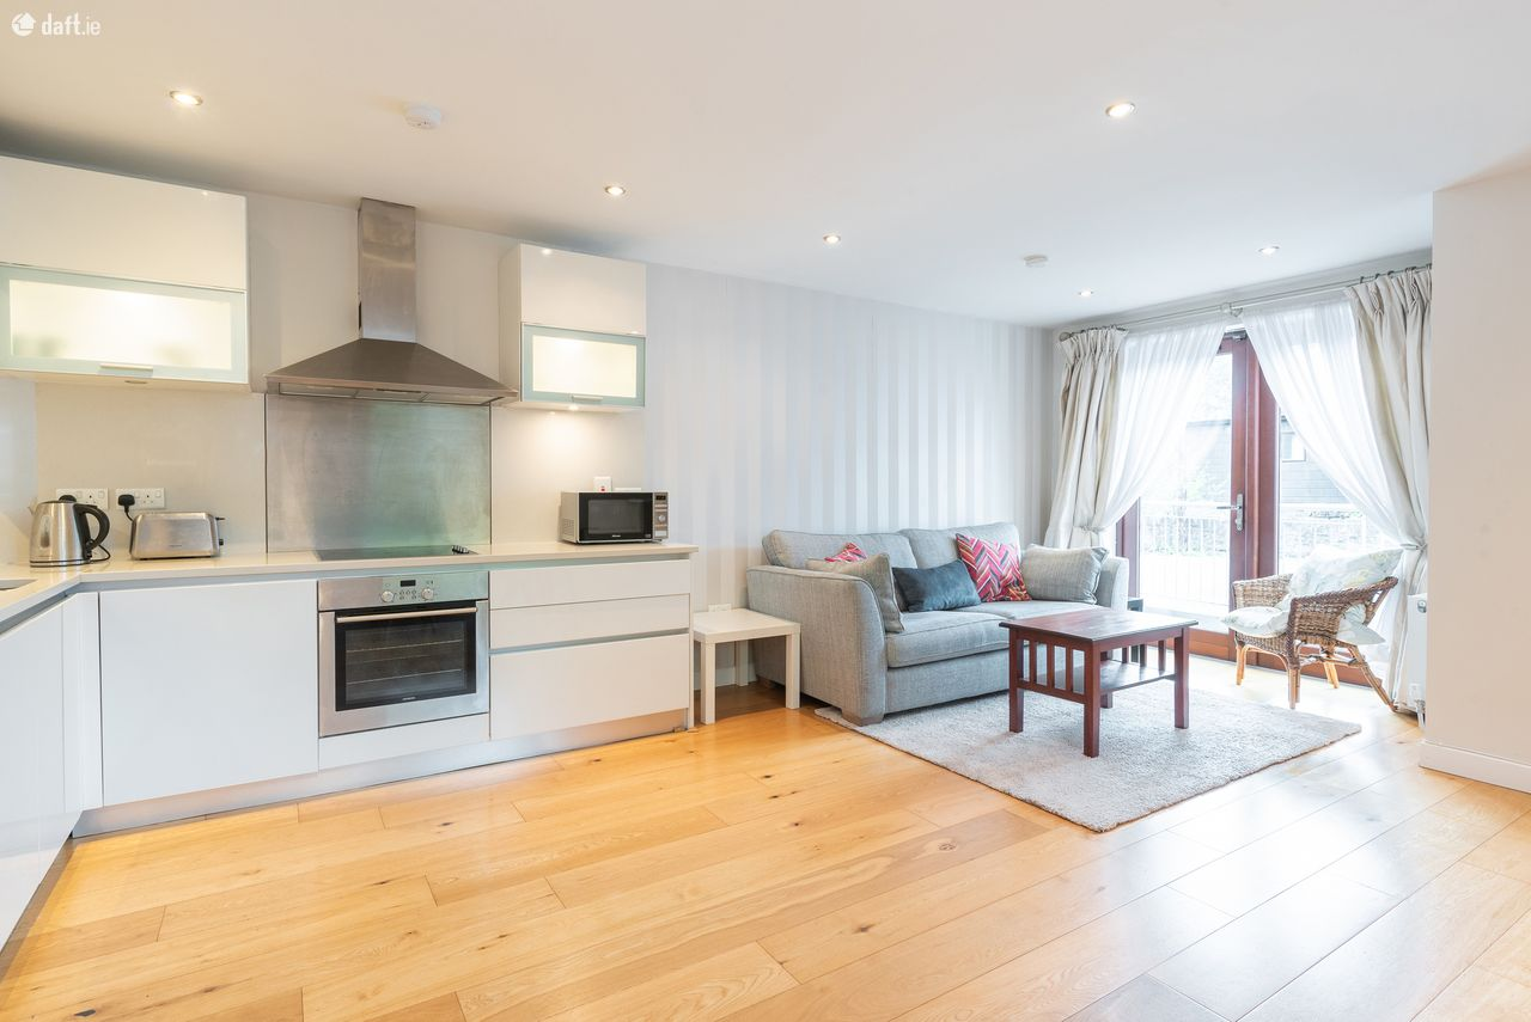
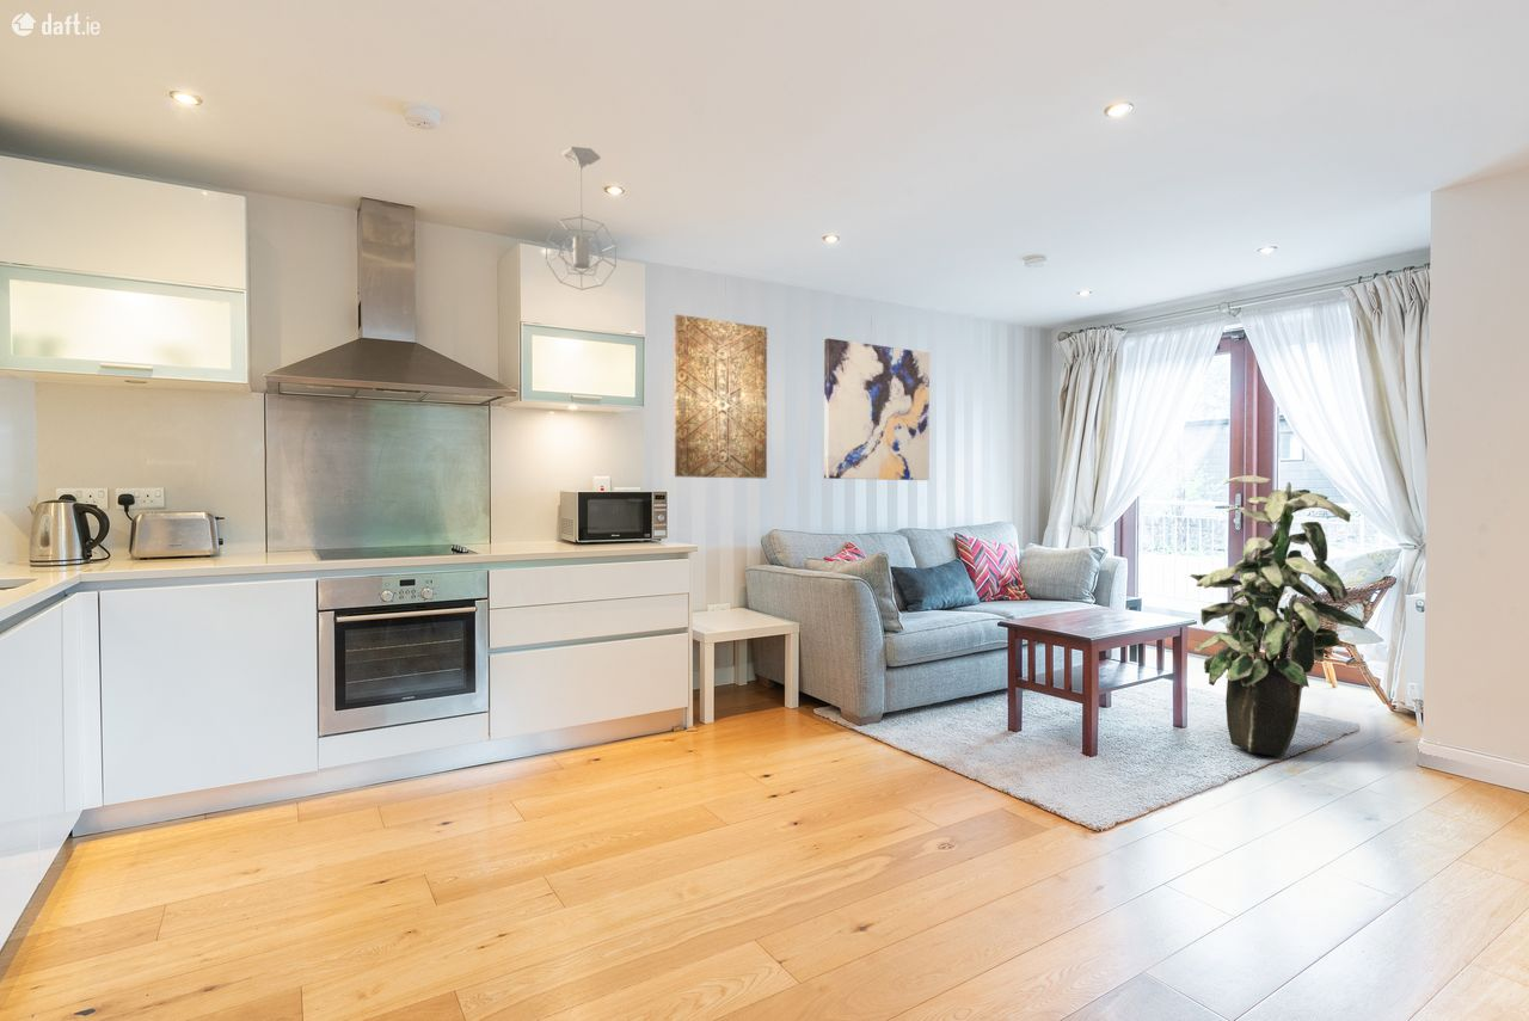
+ indoor plant [1189,474,1365,758]
+ wall art [674,313,768,480]
+ pendant light [545,146,618,291]
+ wall art [823,337,931,481]
